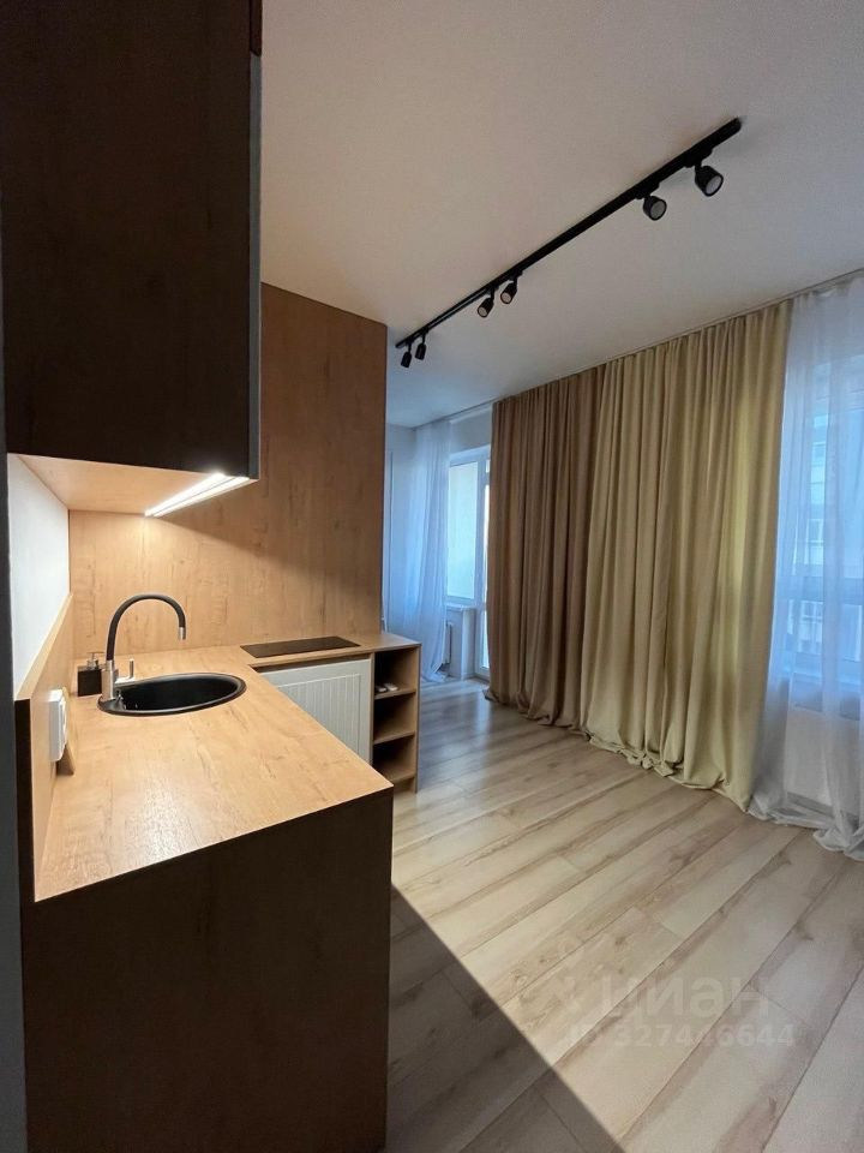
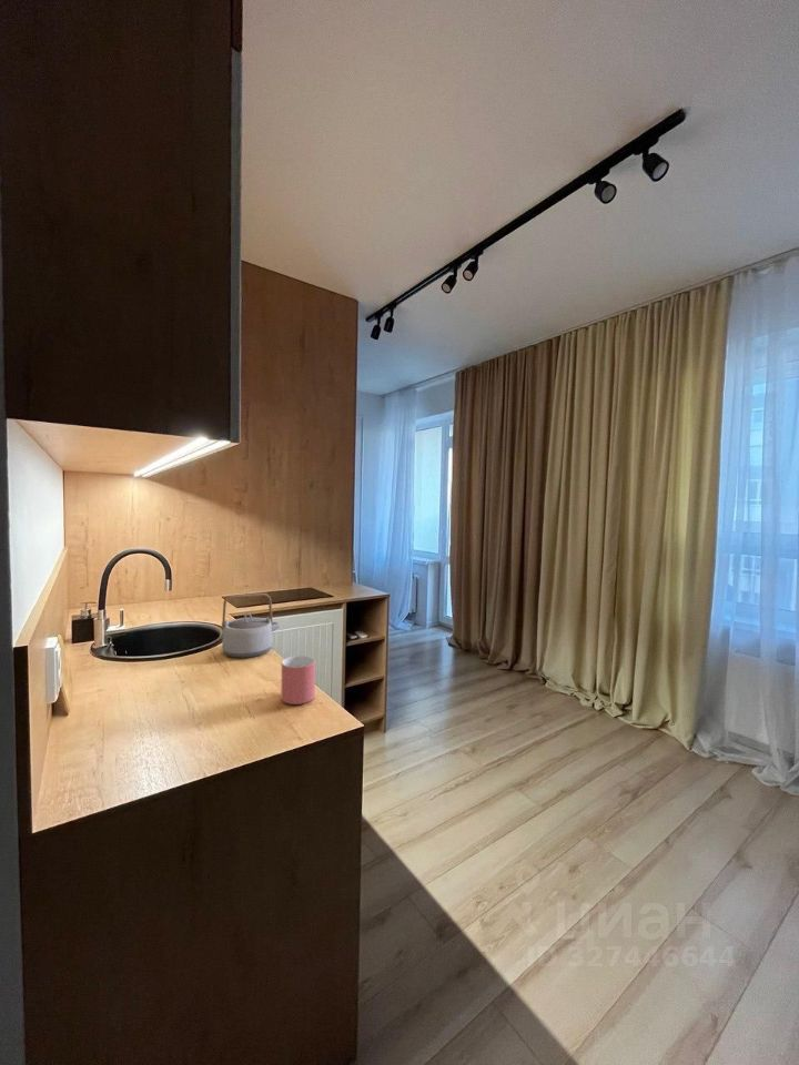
+ teapot [221,592,283,659]
+ mug [280,655,316,706]
